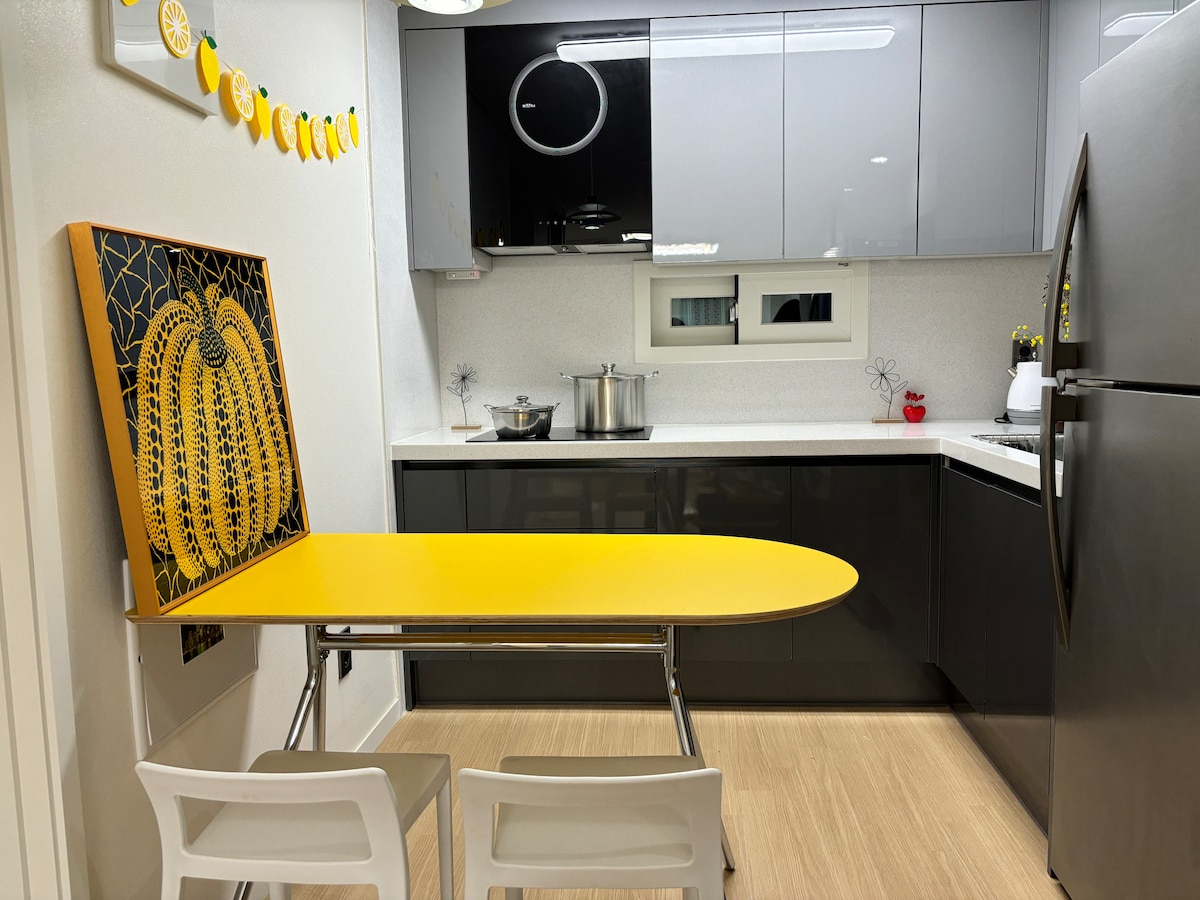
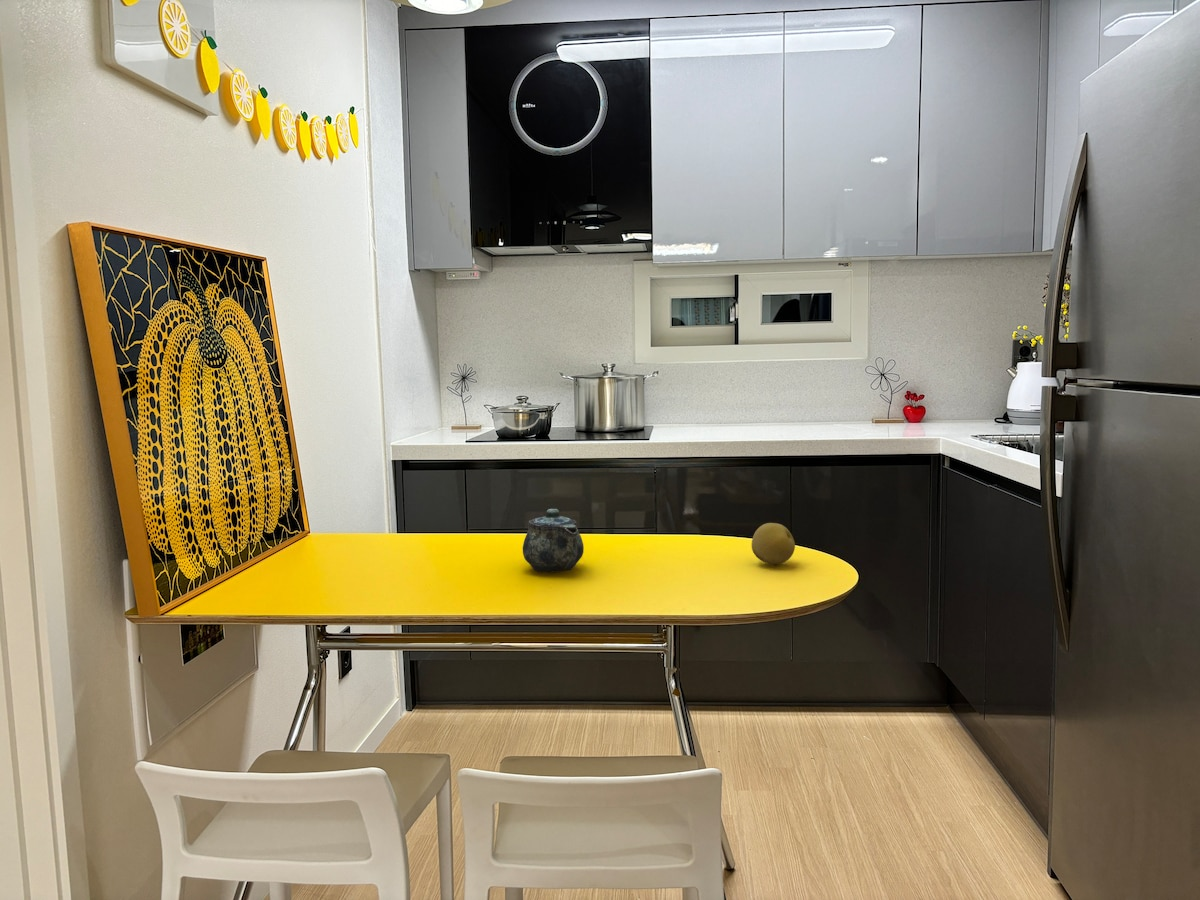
+ chinaware [522,508,585,574]
+ fruit [751,522,796,565]
